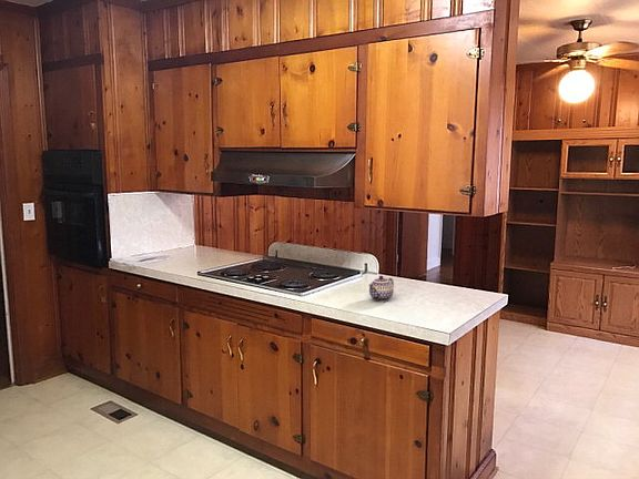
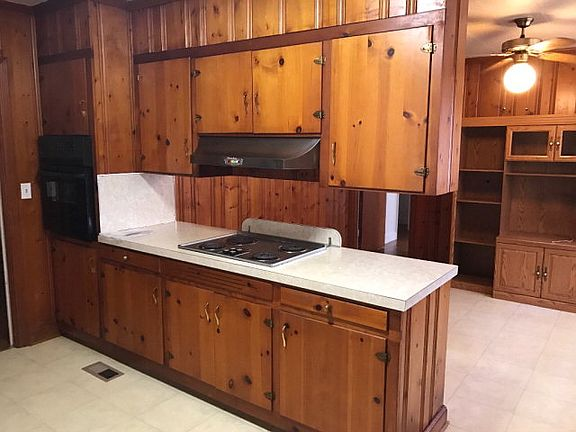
- teapot [367,275,395,303]
